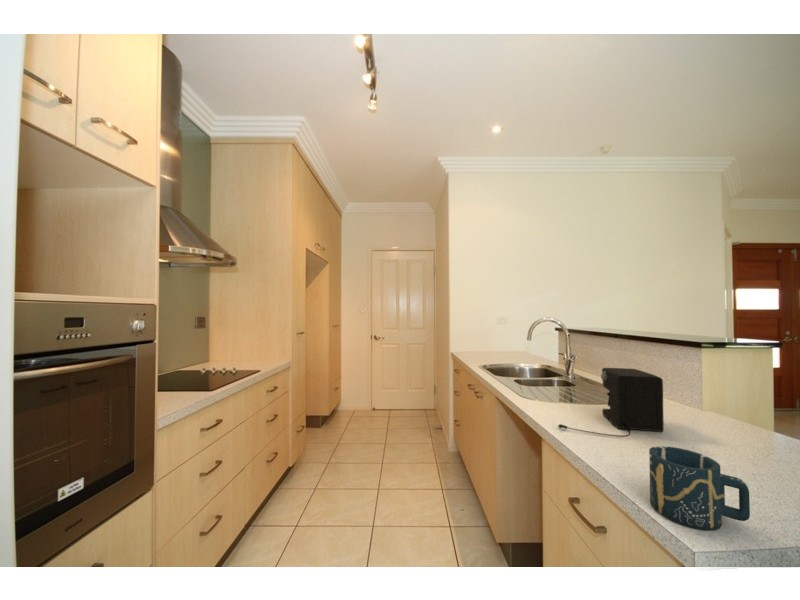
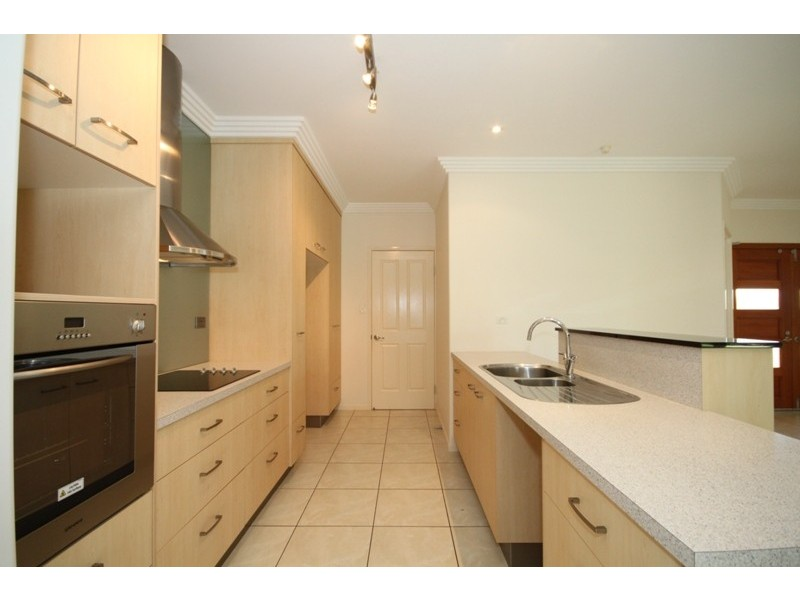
- cup [648,445,751,531]
- coffee maker [557,367,665,438]
